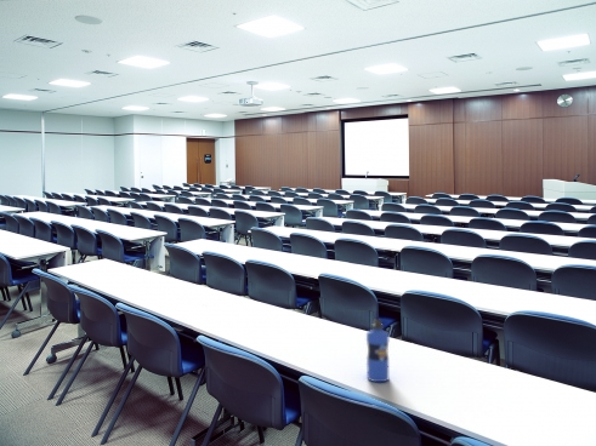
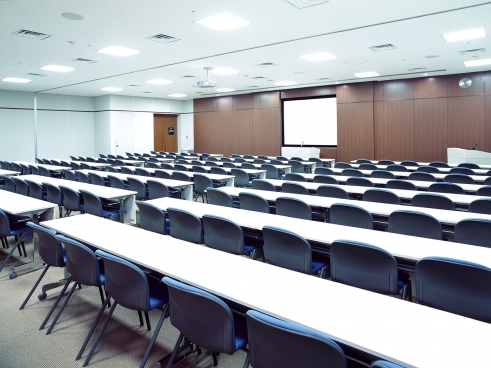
- water bottle [365,318,390,383]
